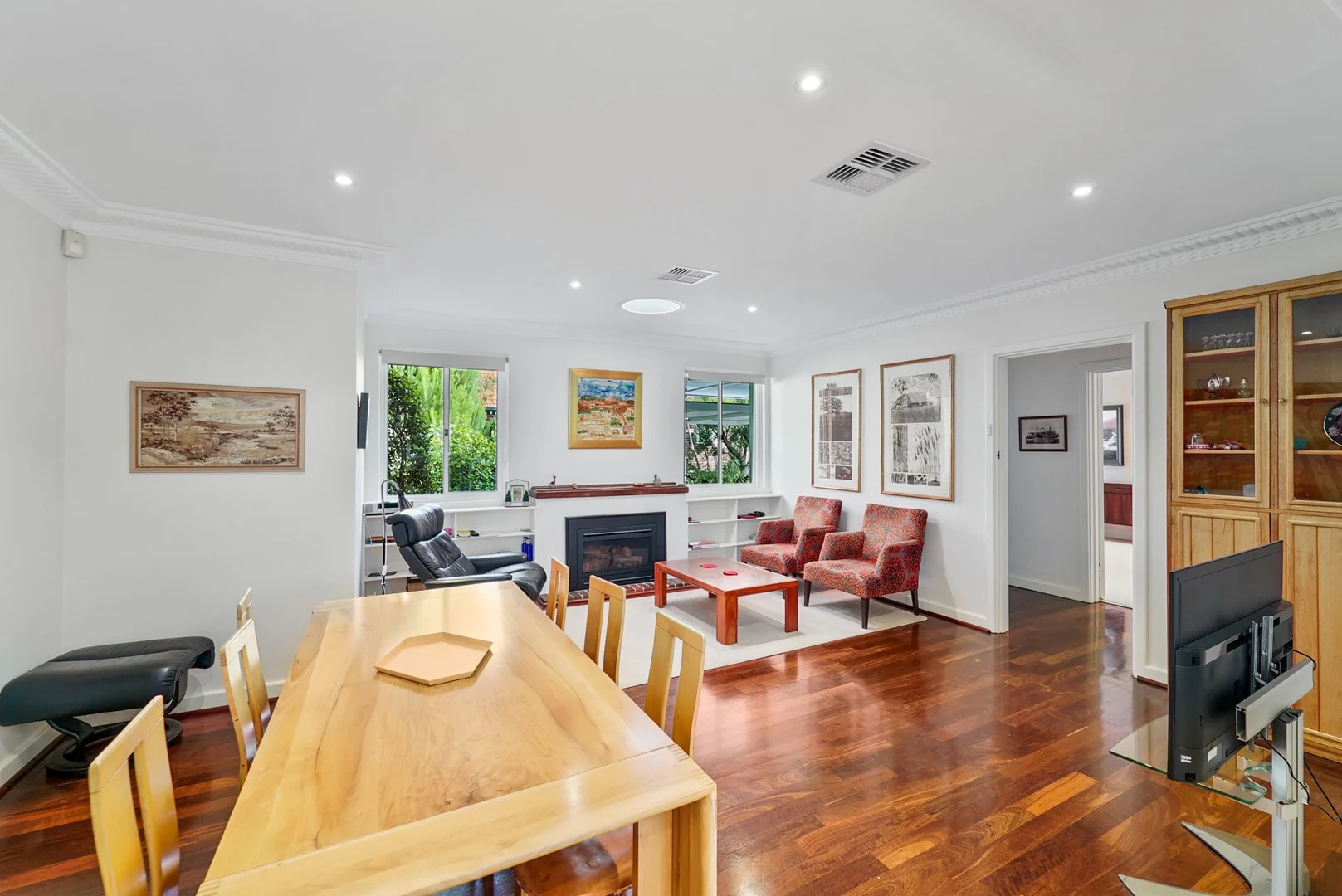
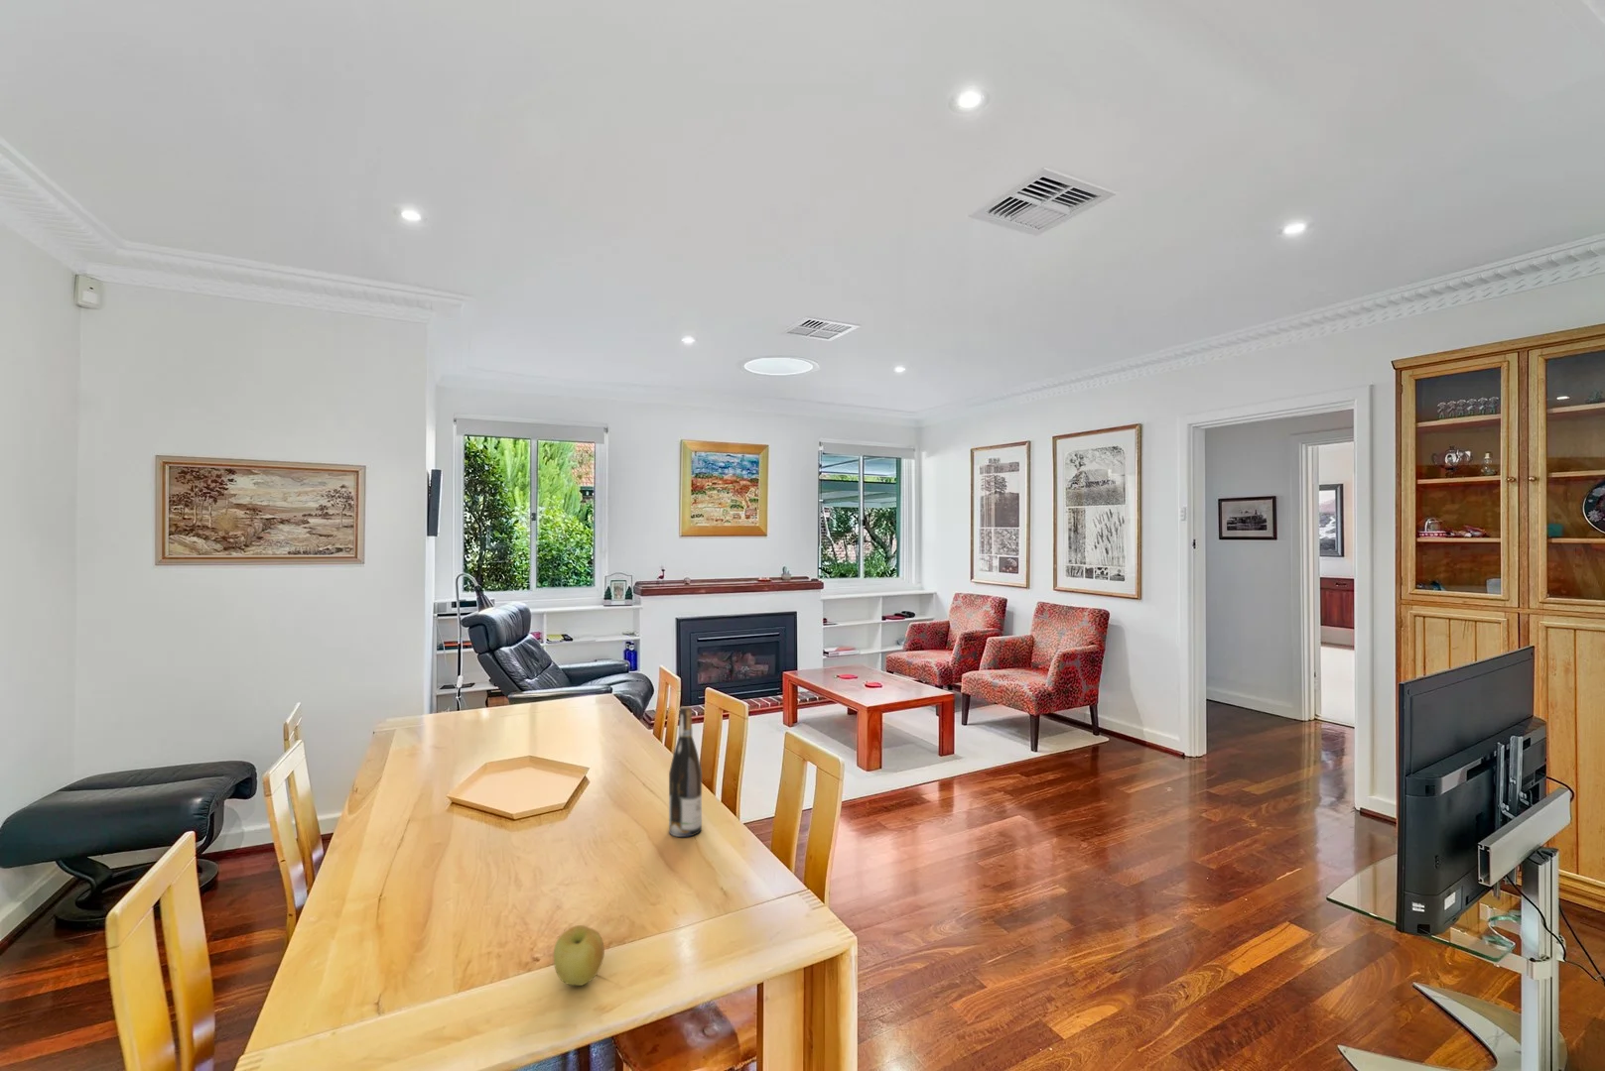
+ wine bottle [669,705,703,838]
+ apple [553,924,605,986]
